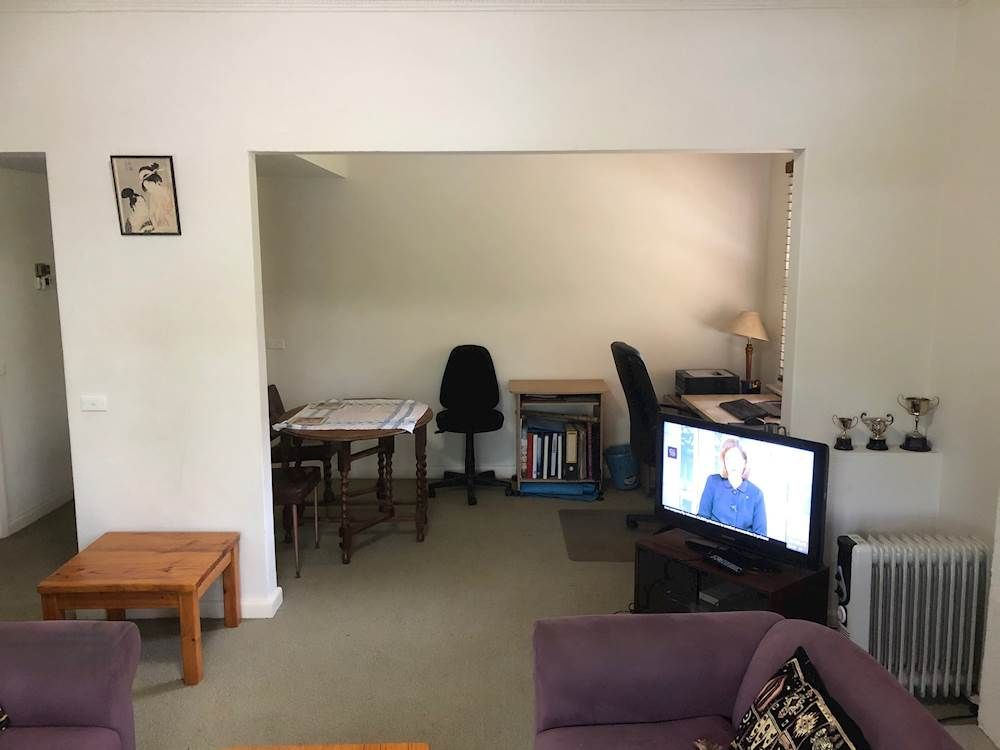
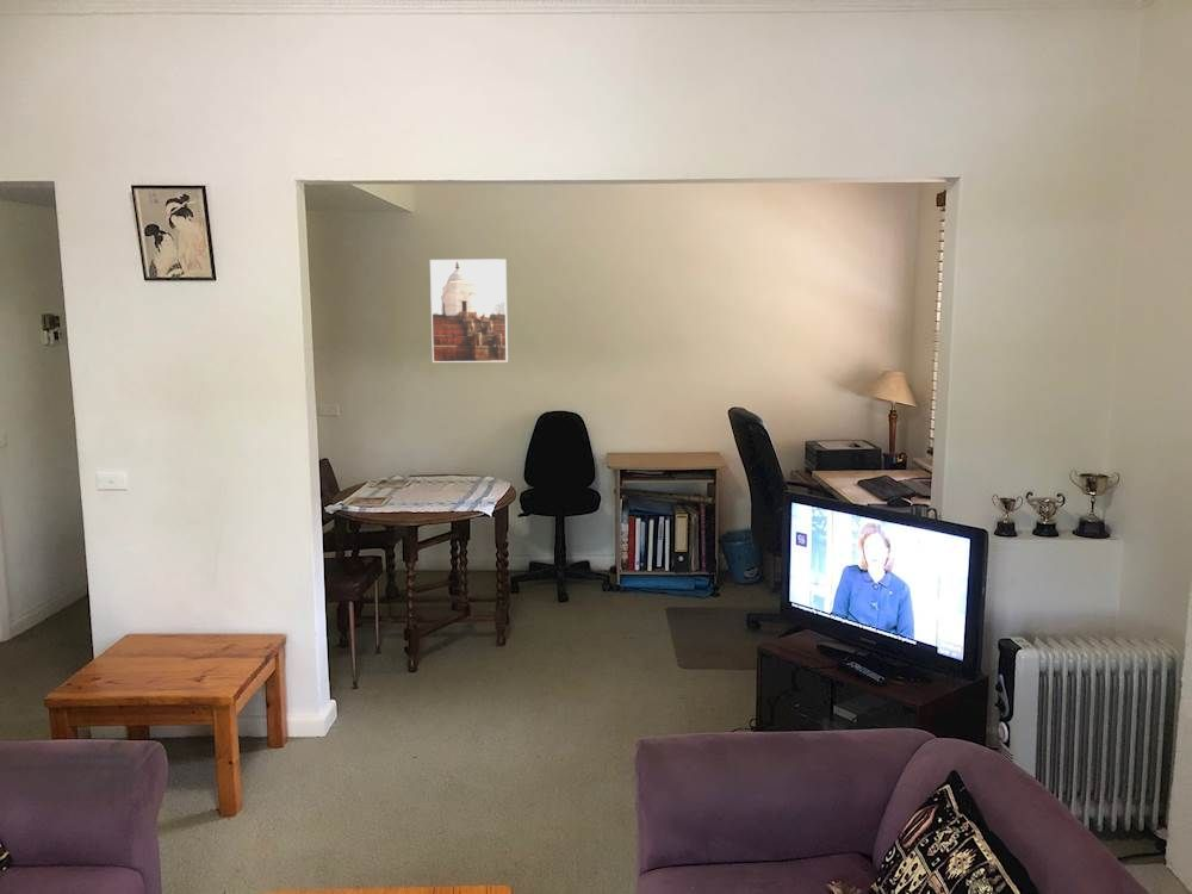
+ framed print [429,257,509,364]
